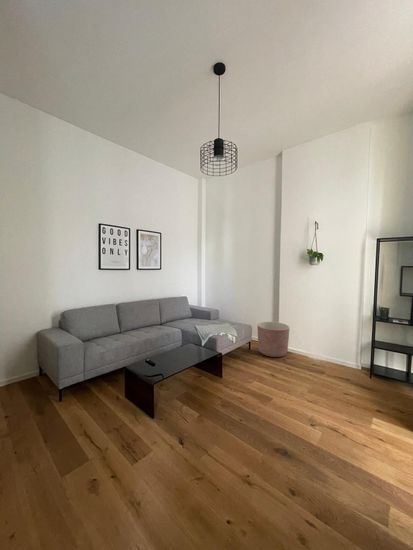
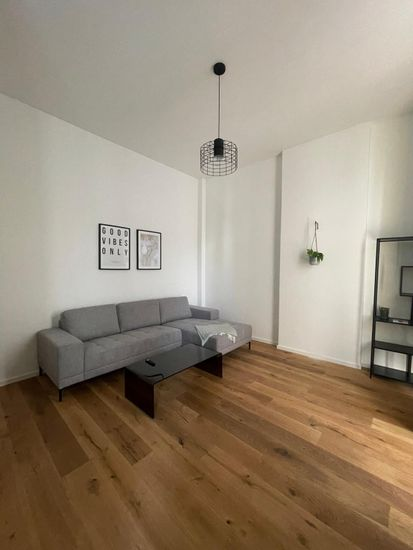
- planter [256,321,290,358]
